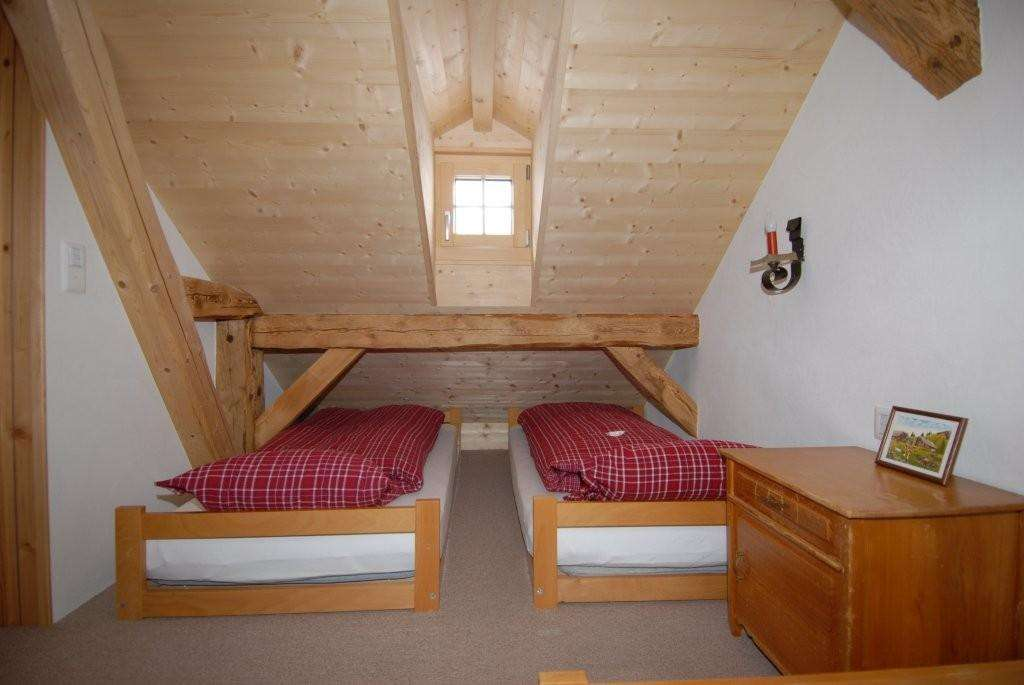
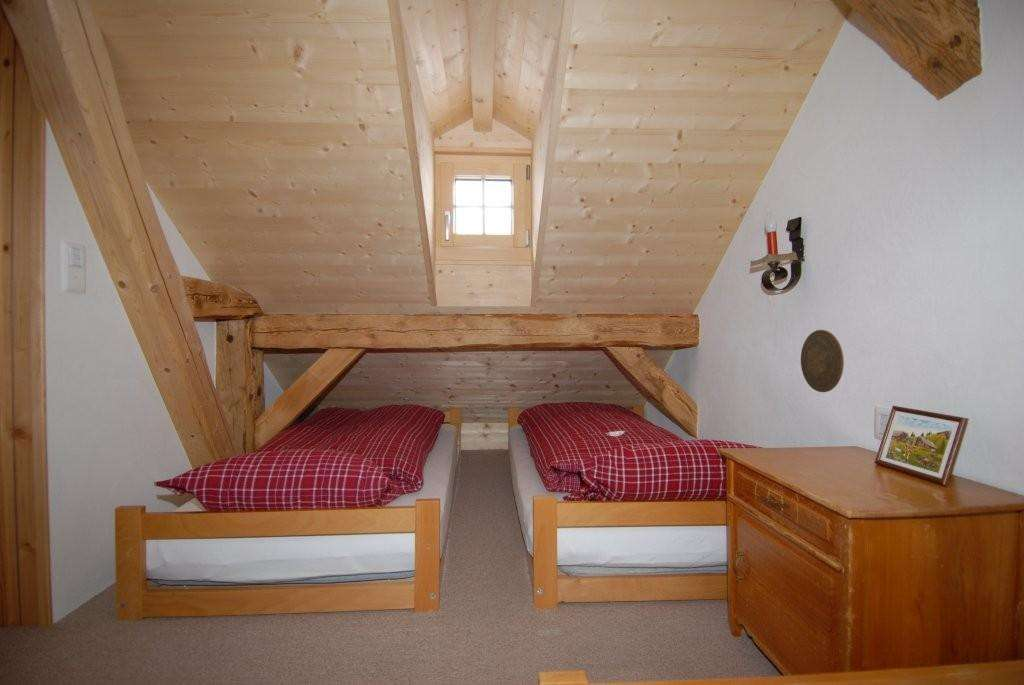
+ decorative plate [800,329,845,393]
